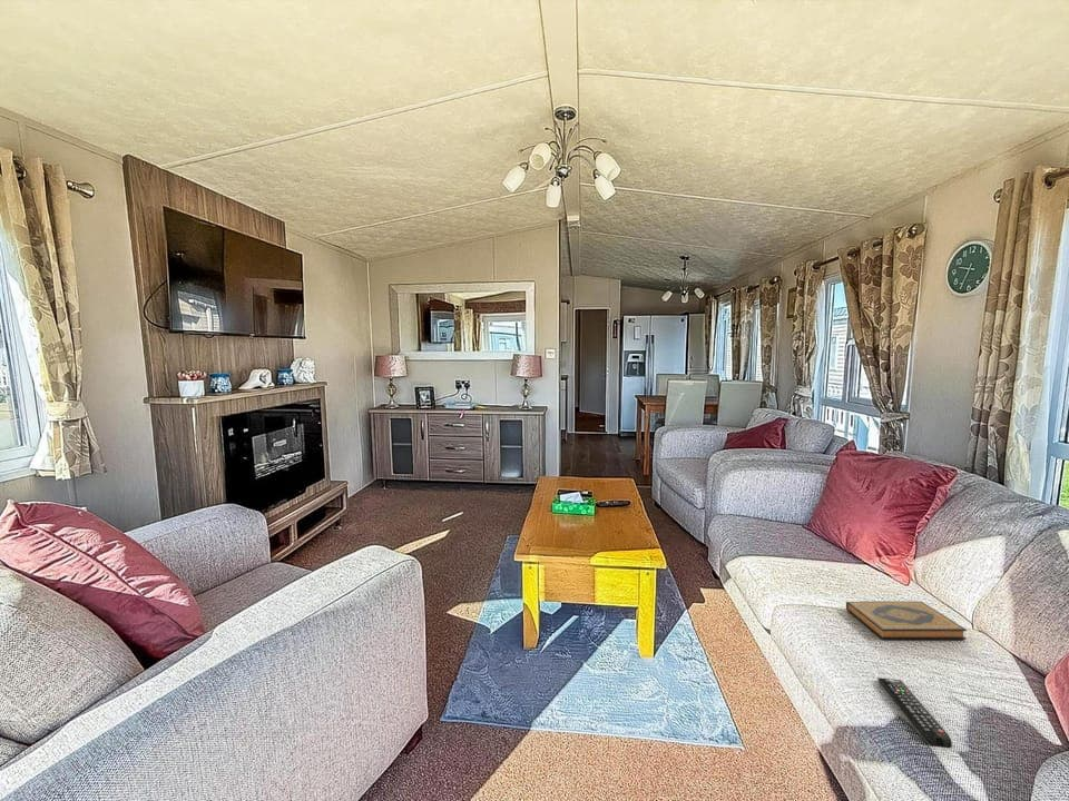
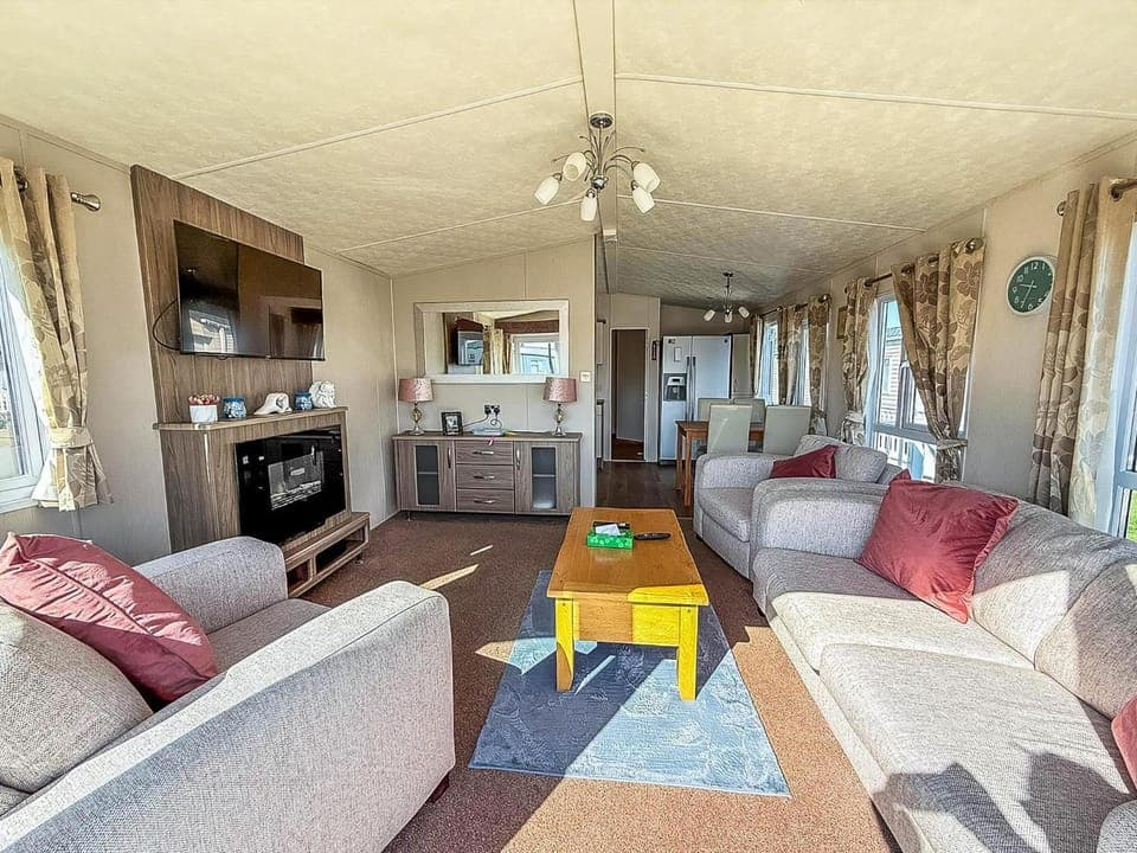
- hardback book [845,600,968,641]
- remote control [876,676,953,749]
